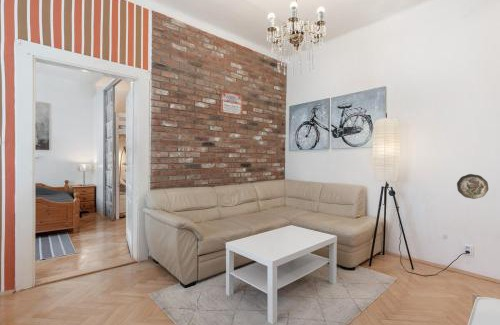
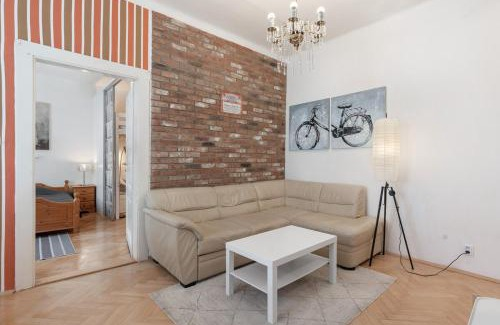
- decorative plate [456,173,489,200]
